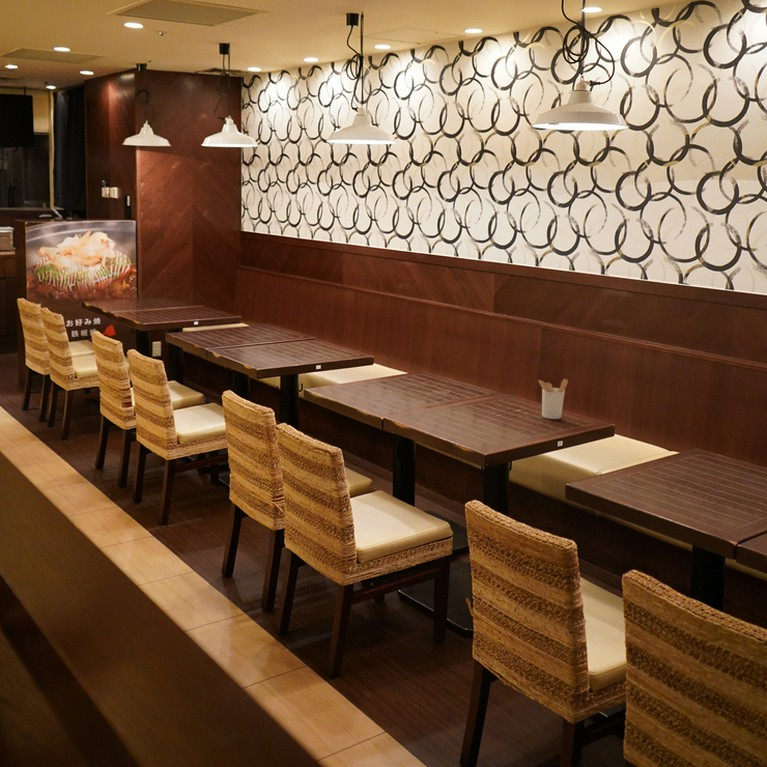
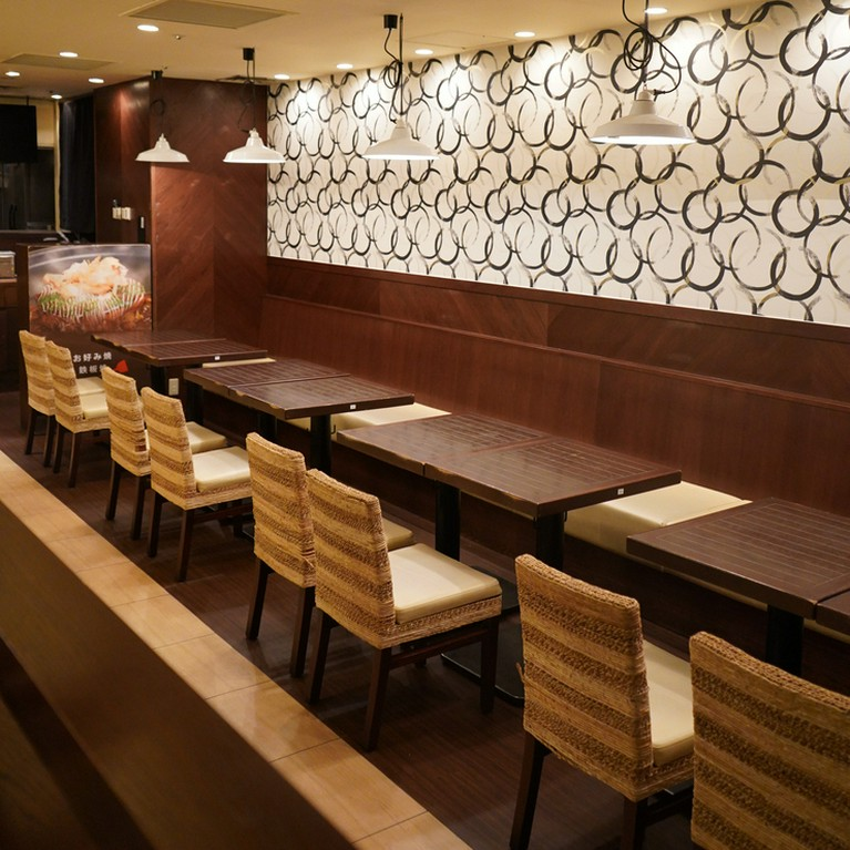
- utensil holder [537,378,569,420]
